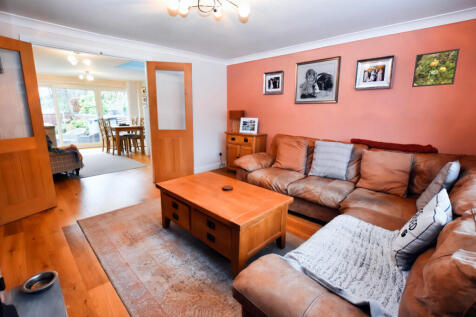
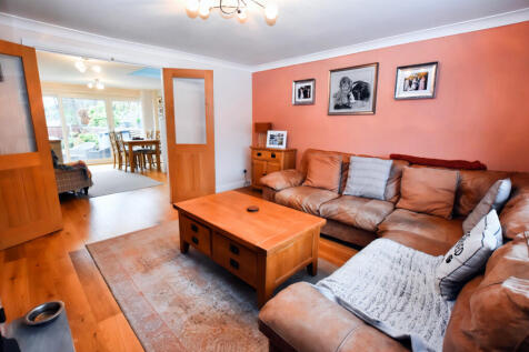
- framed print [411,47,461,88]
